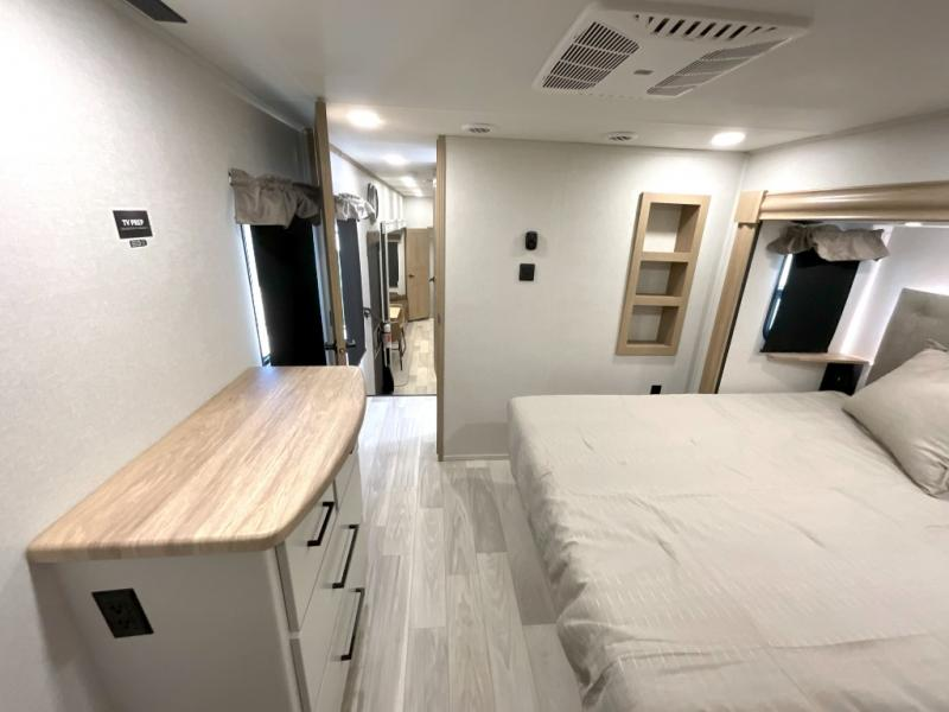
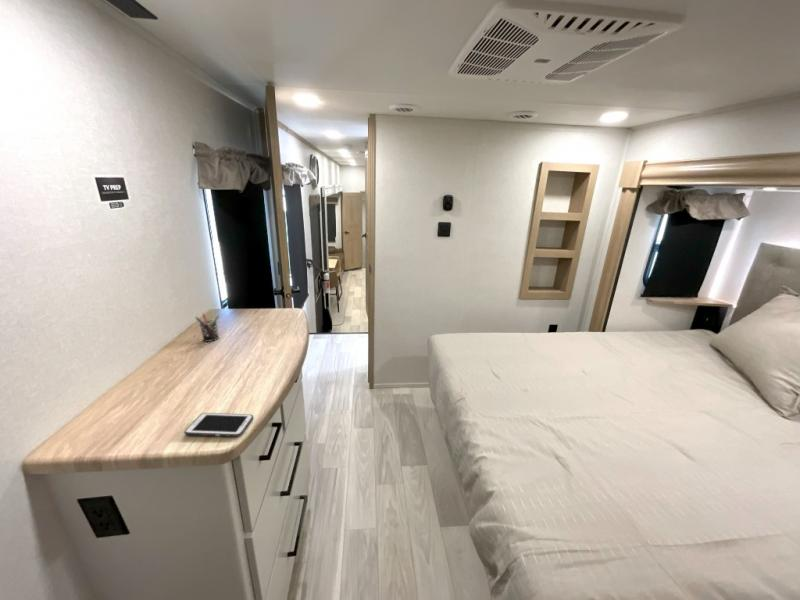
+ cell phone [183,412,254,438]
+ pen holder [194,310,220,343]
